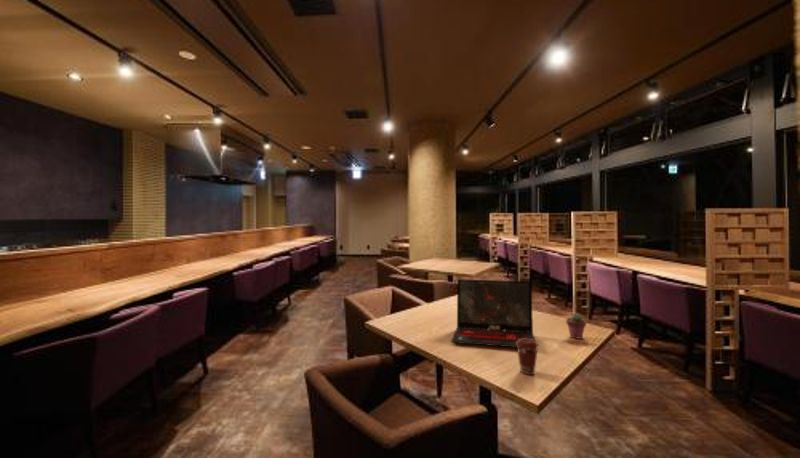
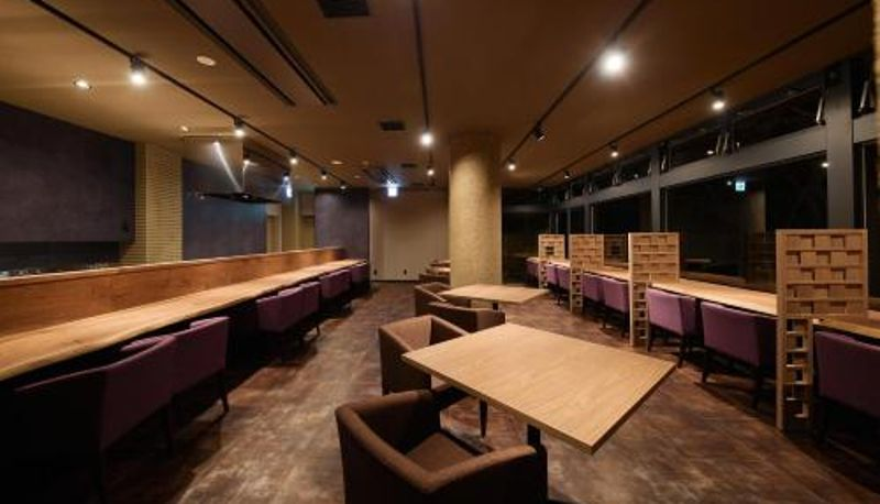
- potted succulent [565,312,587,340]
- laptop [450,278,536,349]
- coffee cup [516,338,540,376]
